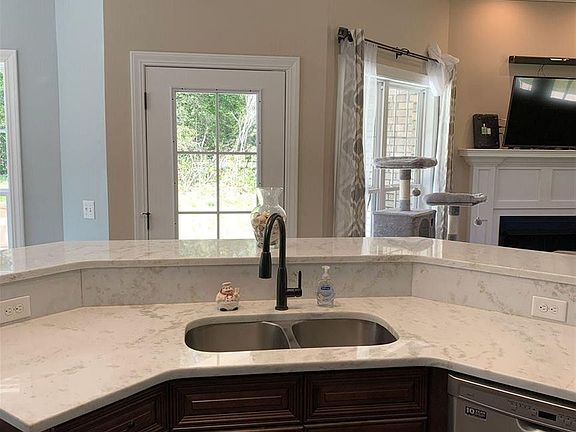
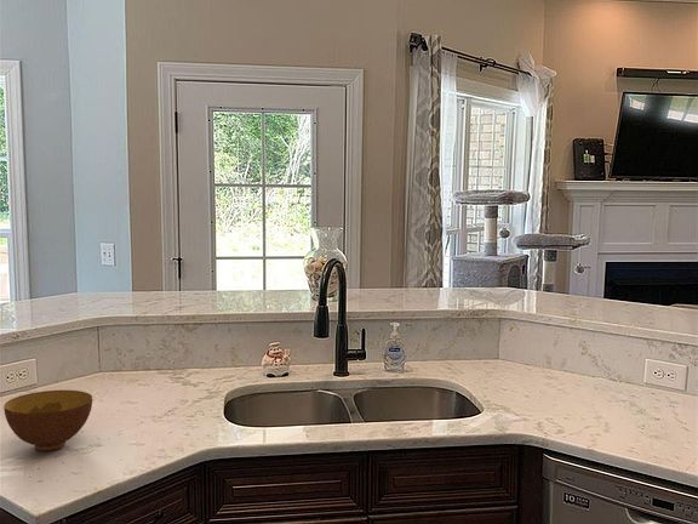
+ bowl [2,389,93,451]
